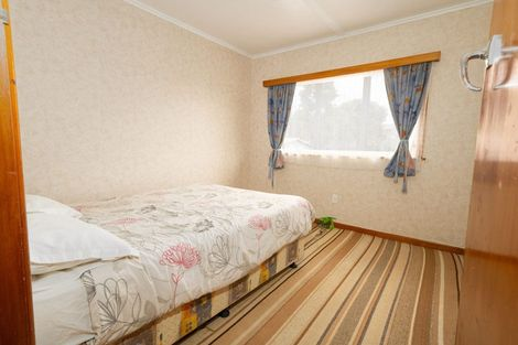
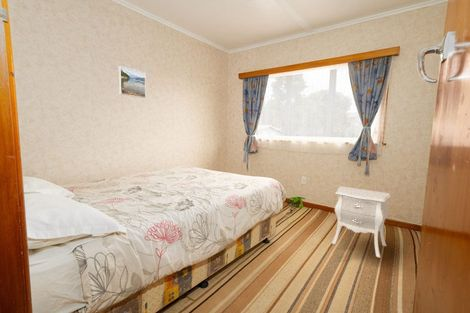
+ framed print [118,65,147,99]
+ nightstand [331,185,392,258]
